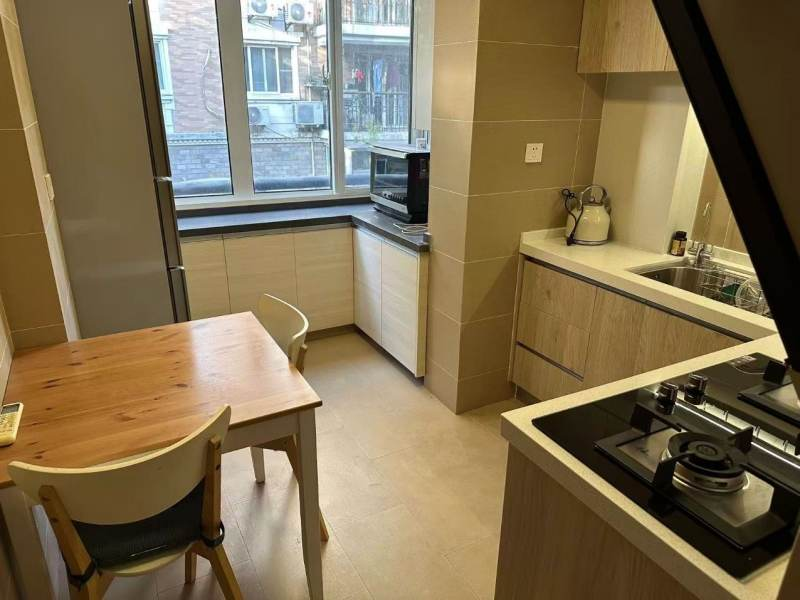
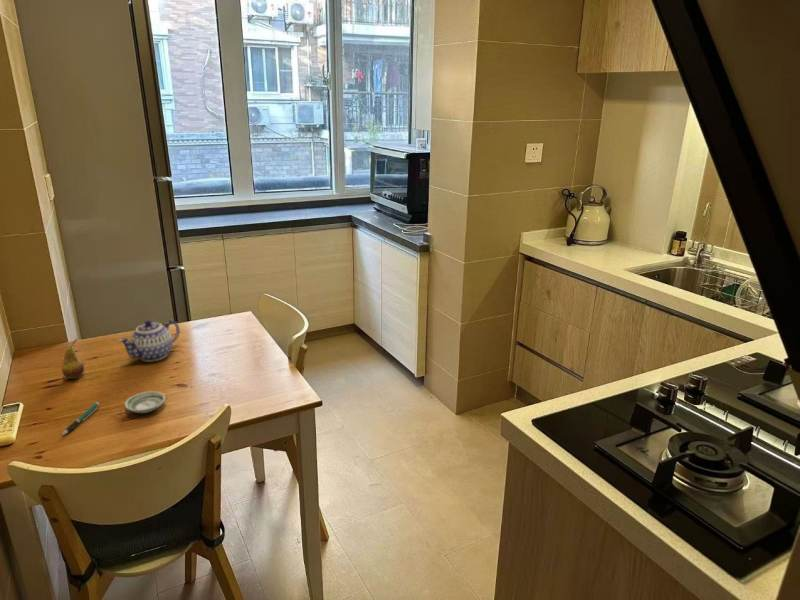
+ teapot [117,319,181,363]
+ pen [61,401,101,436]
+ fruit [61,338,85,380]
+ saucer [124,391,166,414]
